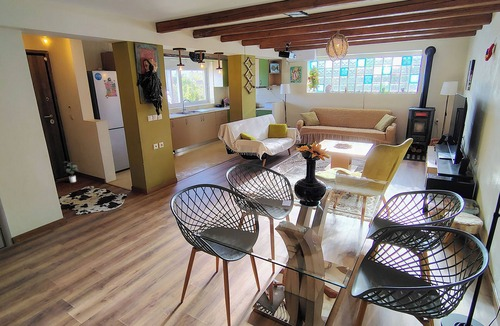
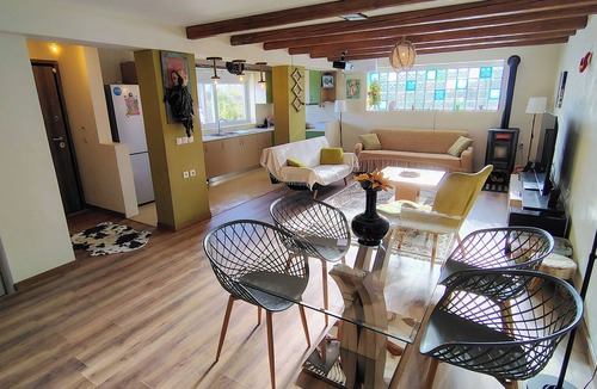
- potted plant [62,161,80,183]
